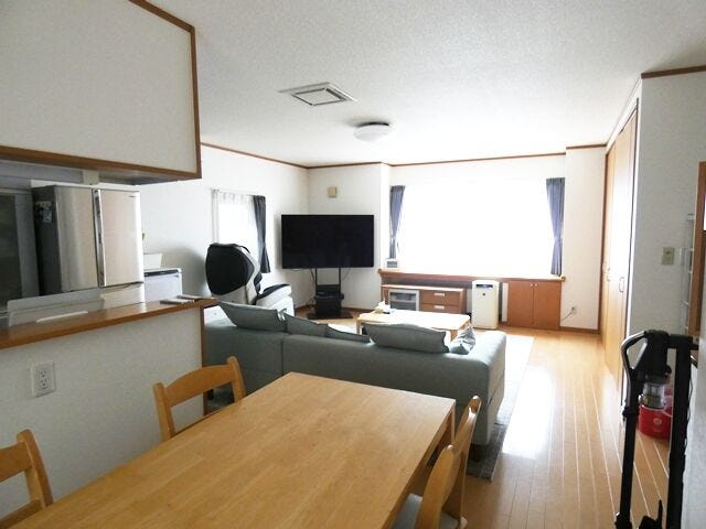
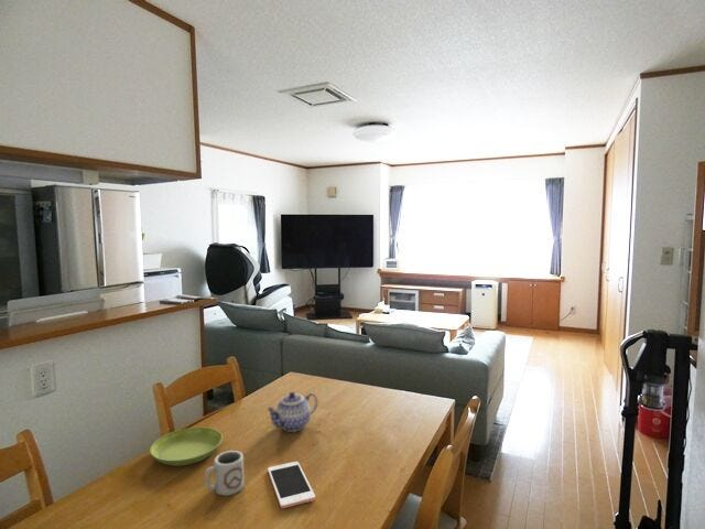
+ teapot [267,391,318,433]
+ saucer [149,427,224,467]
+ cell phone [267,461,316,509]
+ cup [204,450,246,497]
